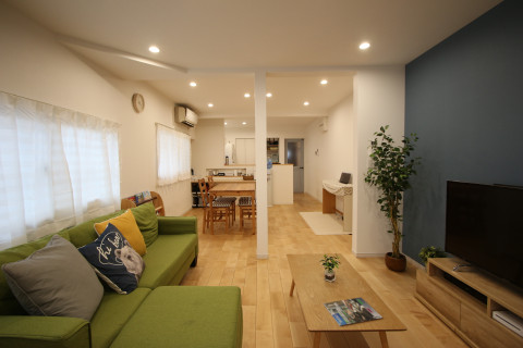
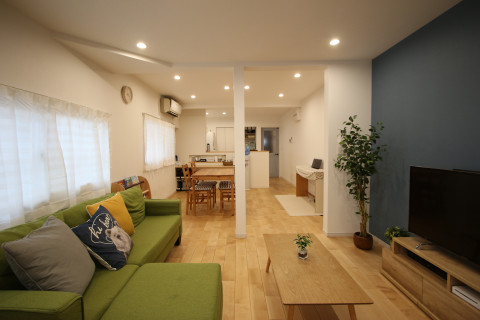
- magazine [323,296,384,326]
